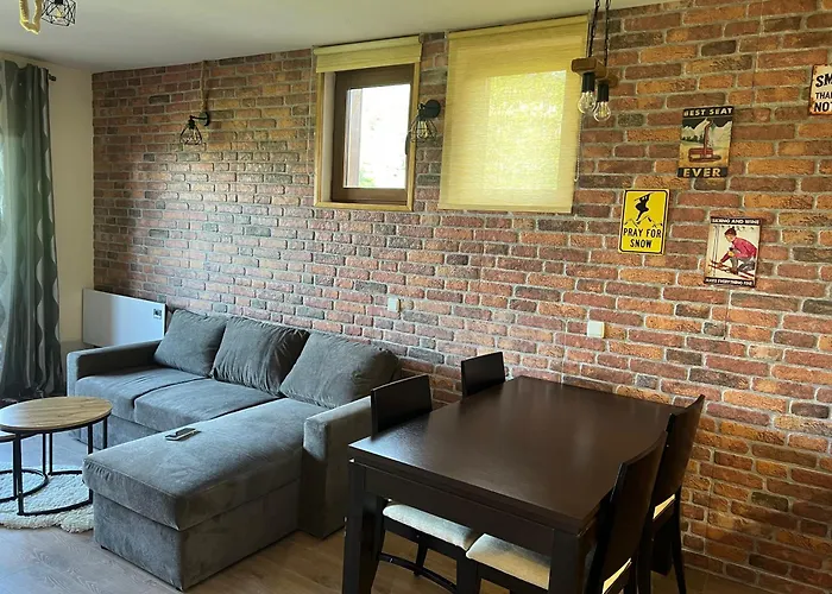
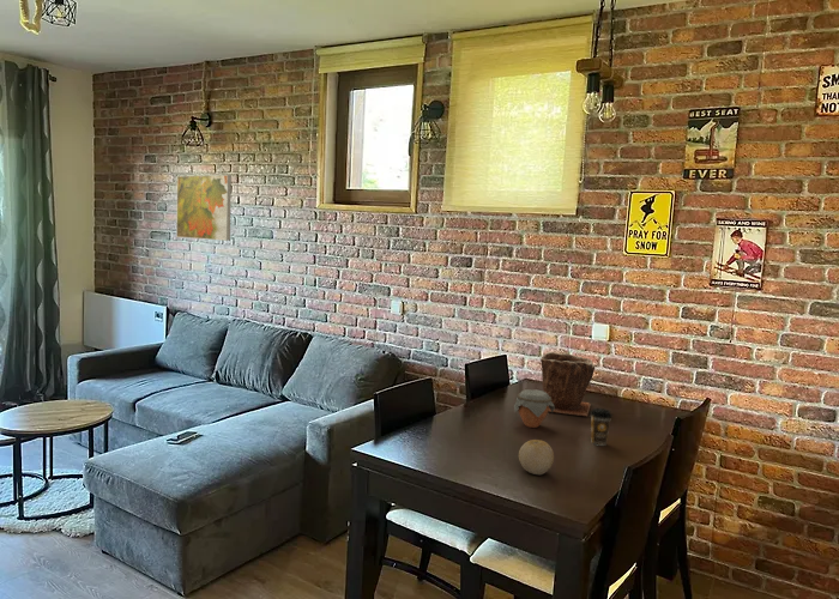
+ jar [513,388,555,429]
+ plant pot [539,351,597,417]
+ fruit [518,438,555,476]
+ coffee cup [588,407,614,447]
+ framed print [175,174,233,242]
